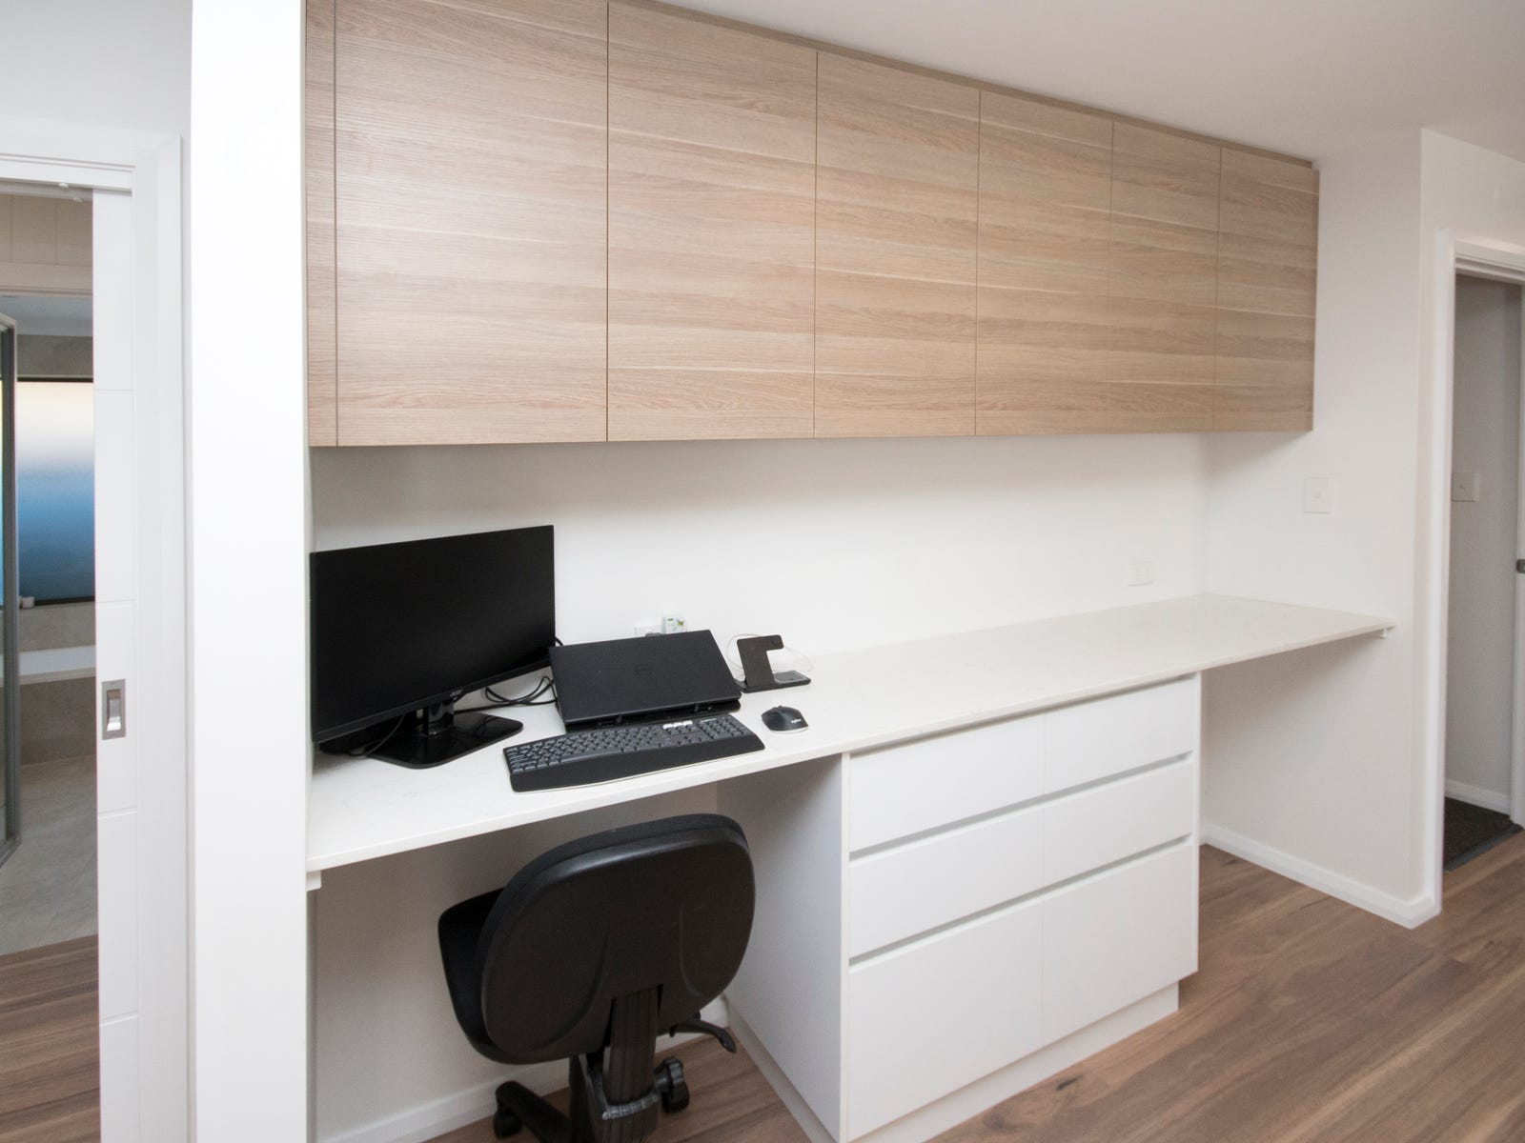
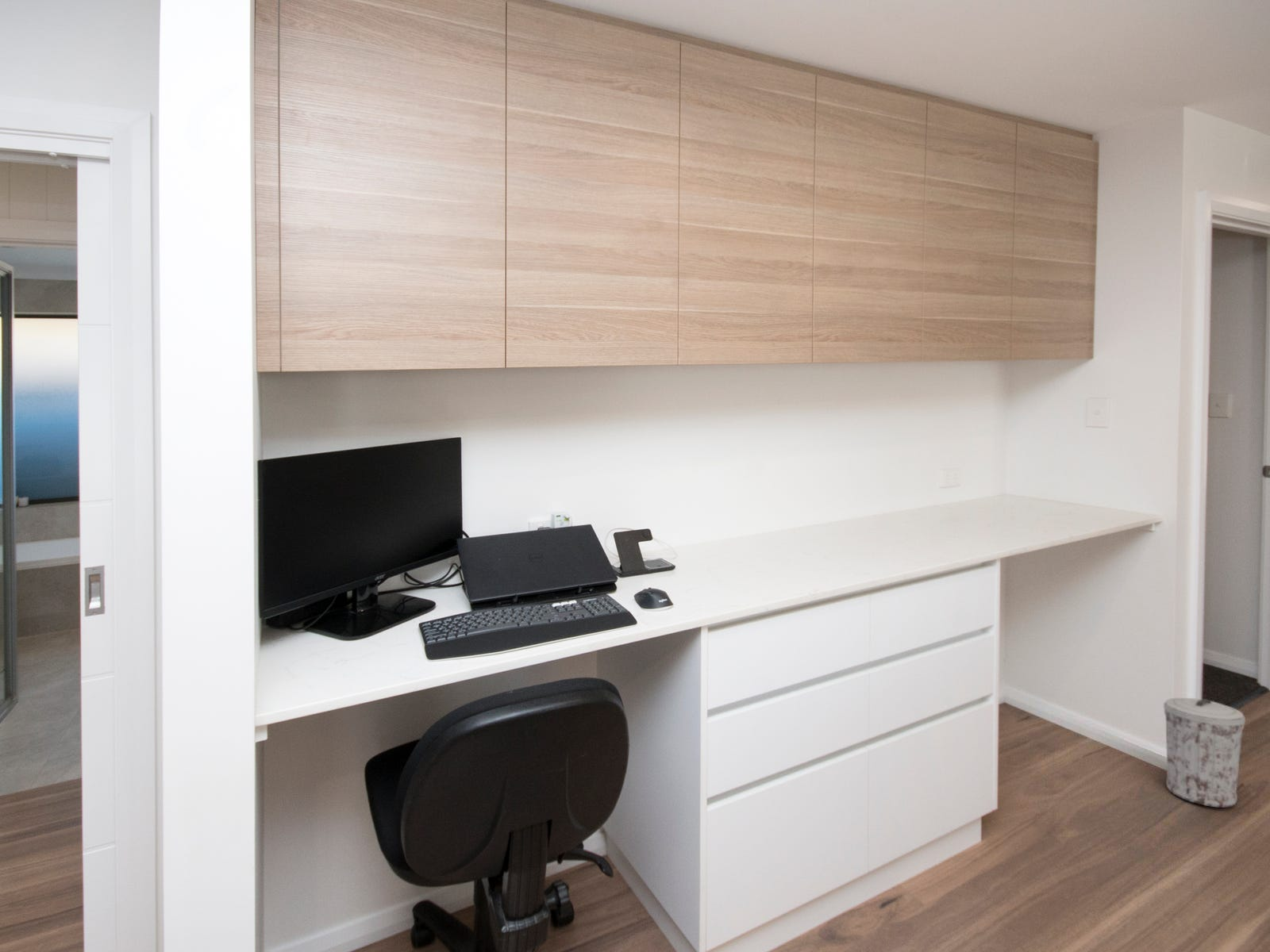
+ trash can [1163,697,1246,808]
